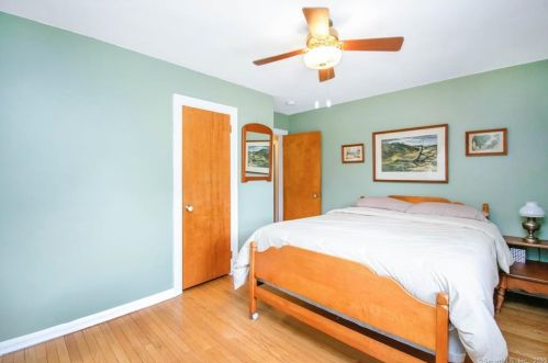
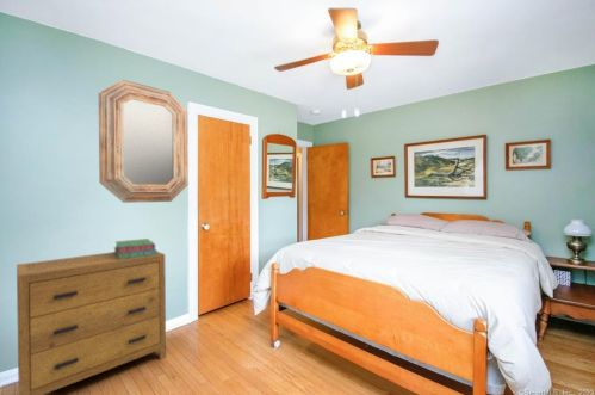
+ stack of books [112,237,159,259]
+ dresser [16,251,167,395]
+ home mirror [98,79,190,204]
